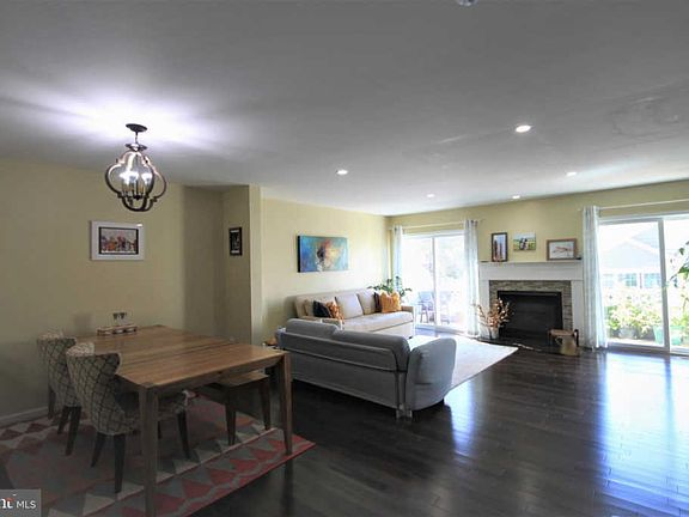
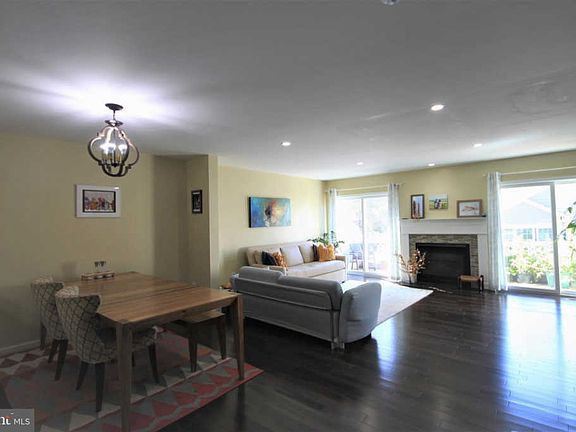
- watering can [555,335,595,357]
